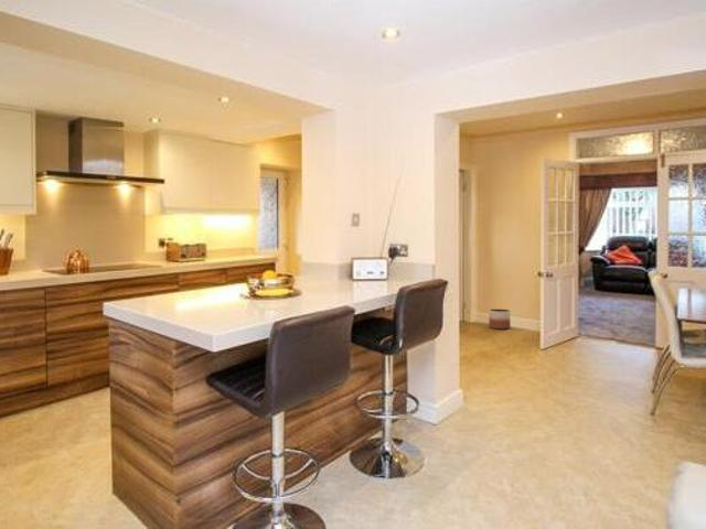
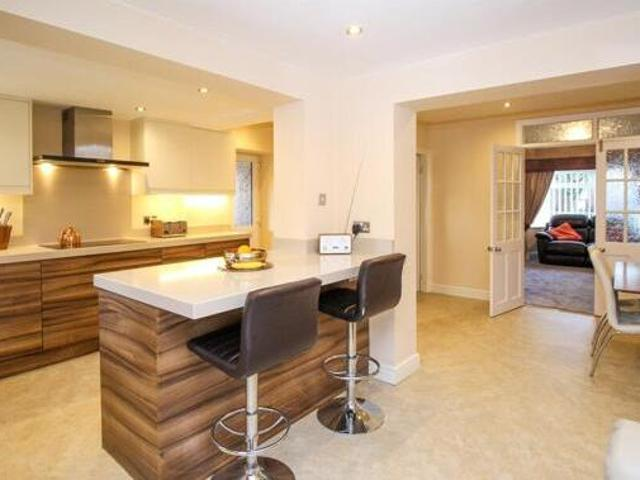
- planter [488,307,512,331]
